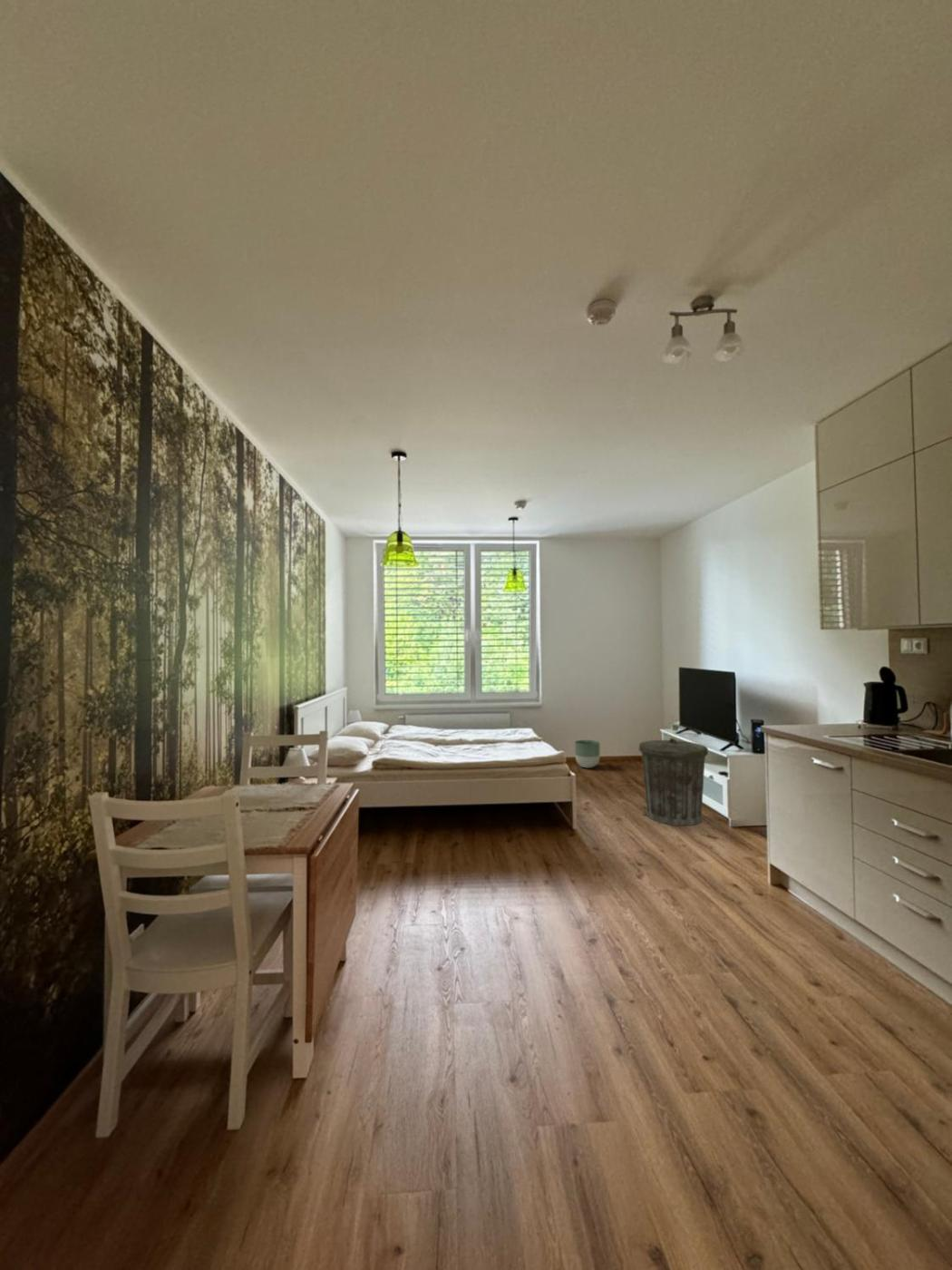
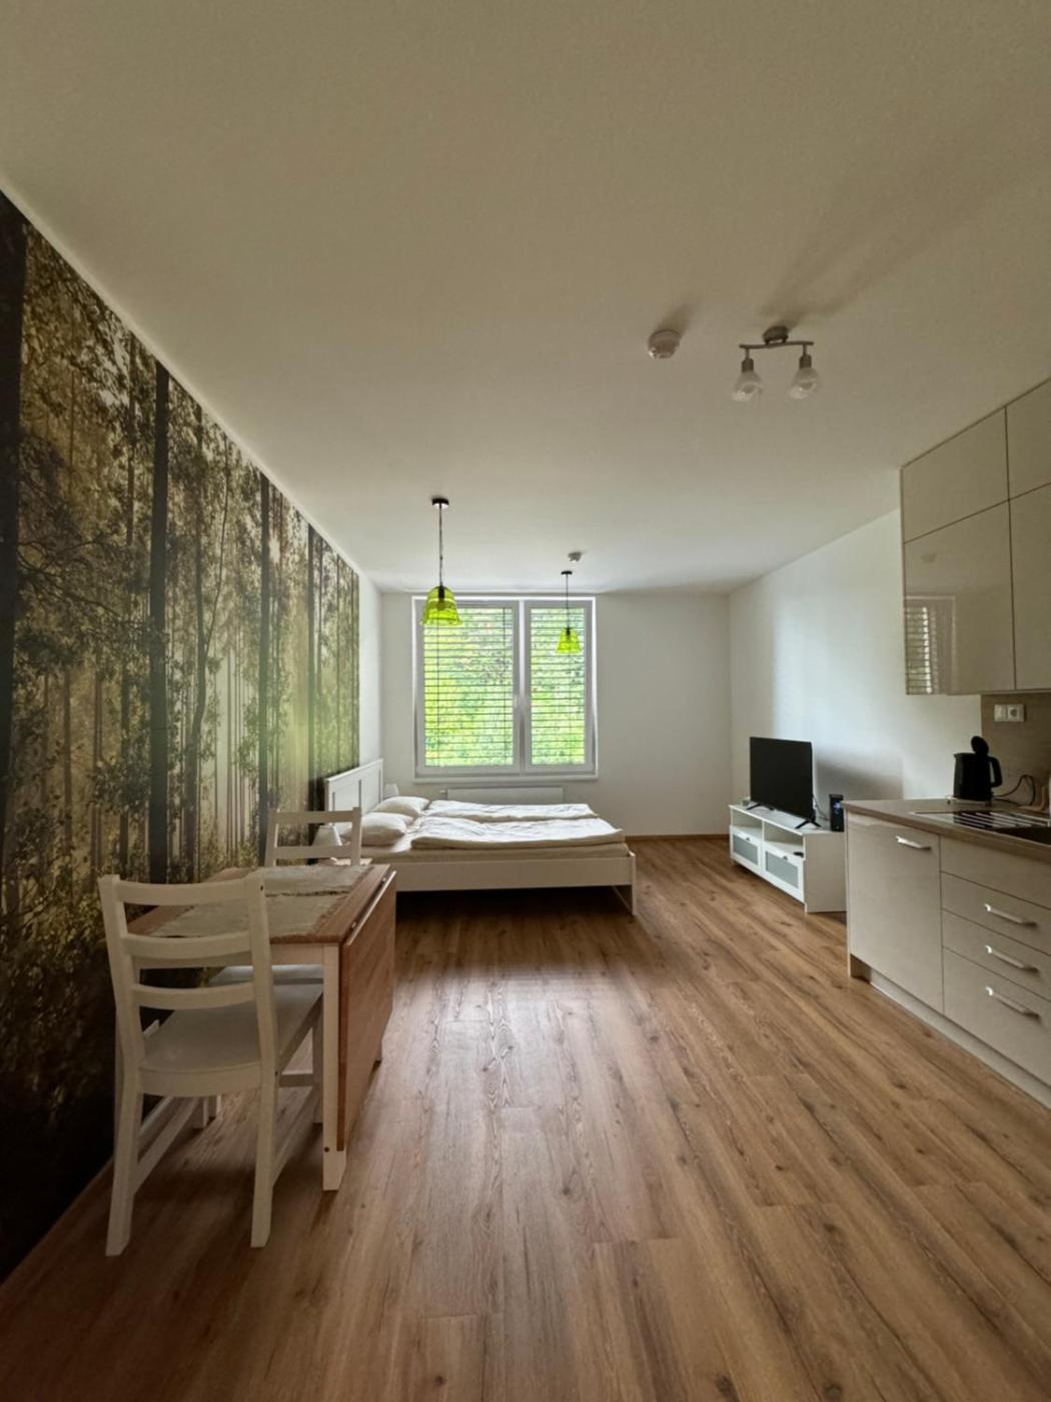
- trash can [638,738,709,826]
- planter [574,739,601,768]
